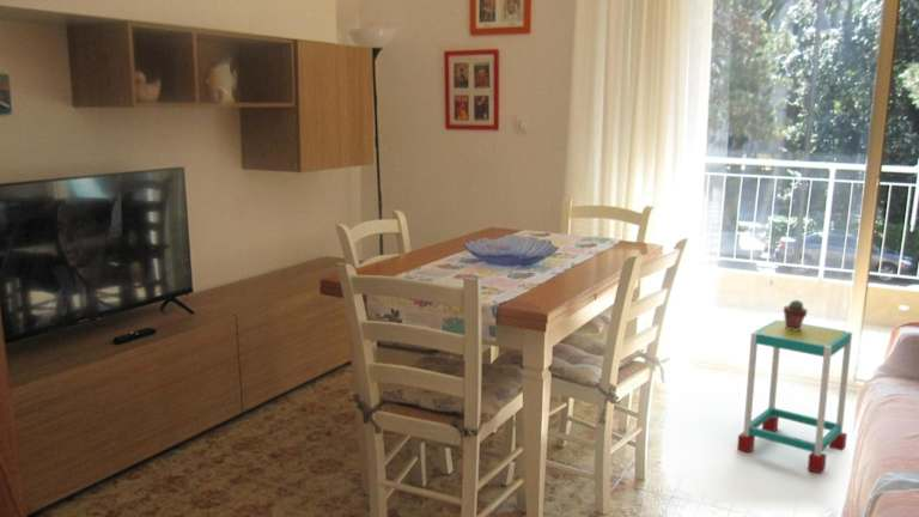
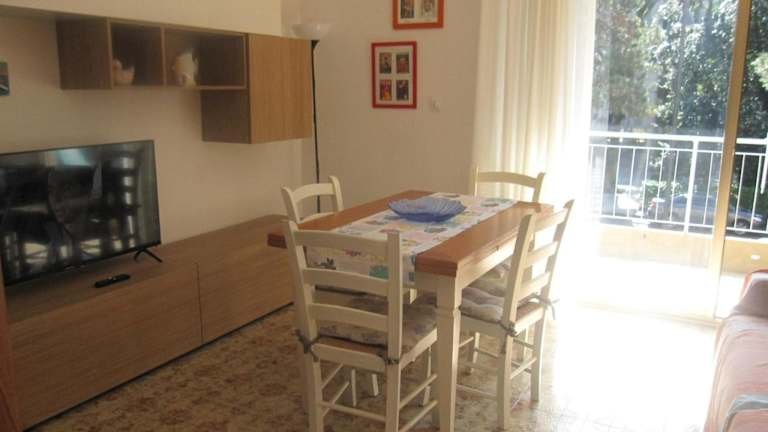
- potted succulent [783,299,809,330]
- side table [736,318,853,474]
